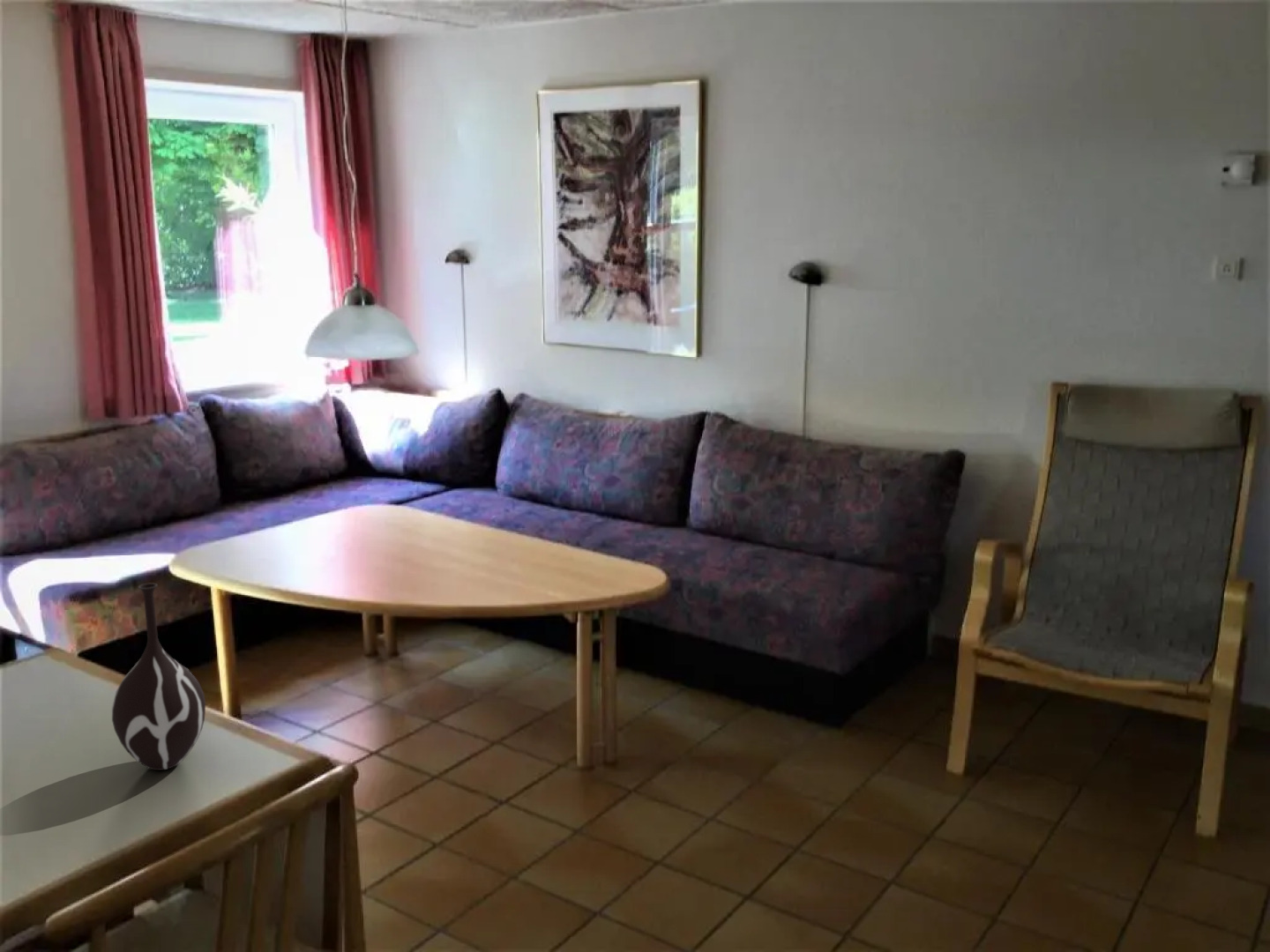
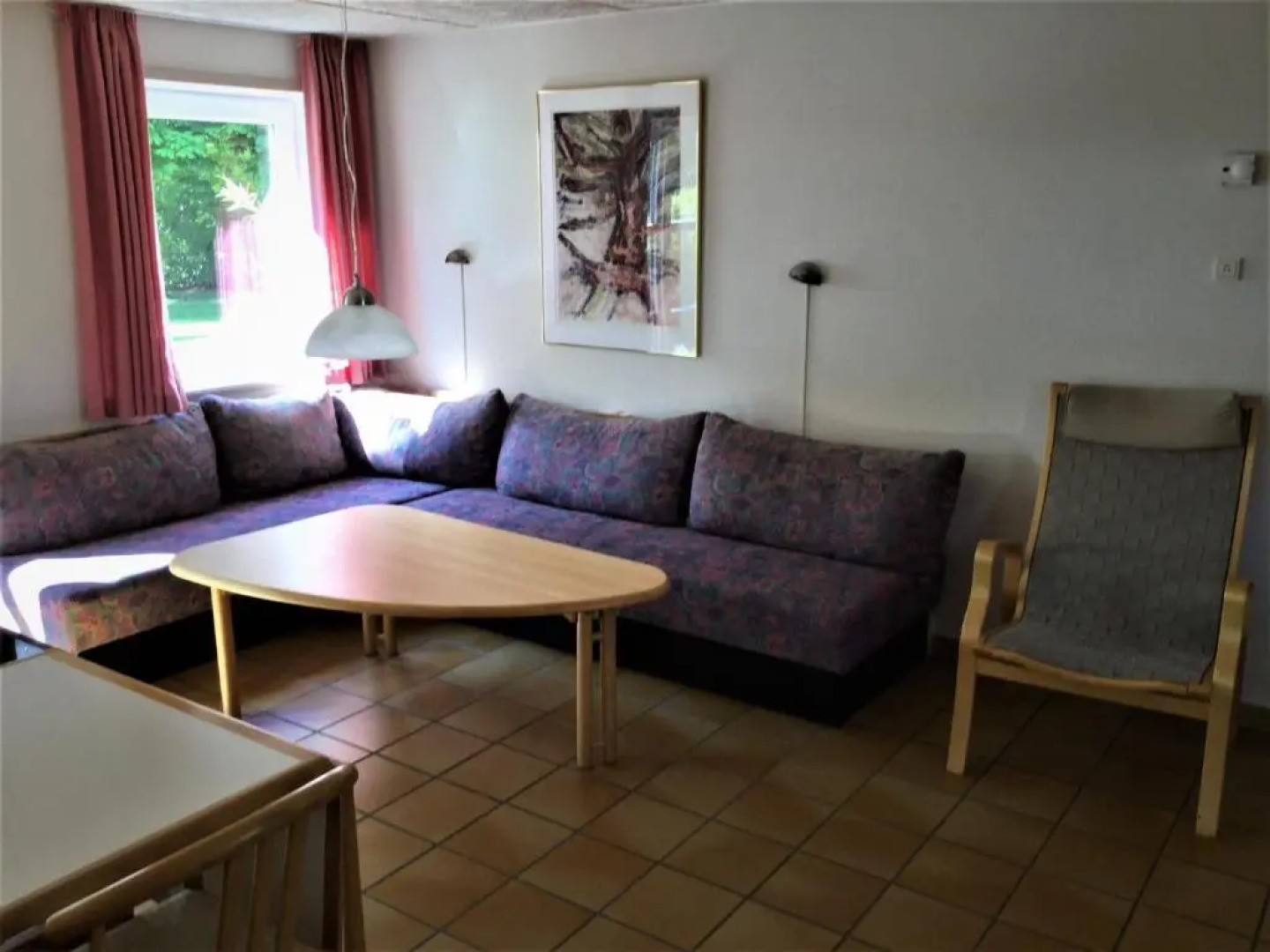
- vase [111,583,206,771]
